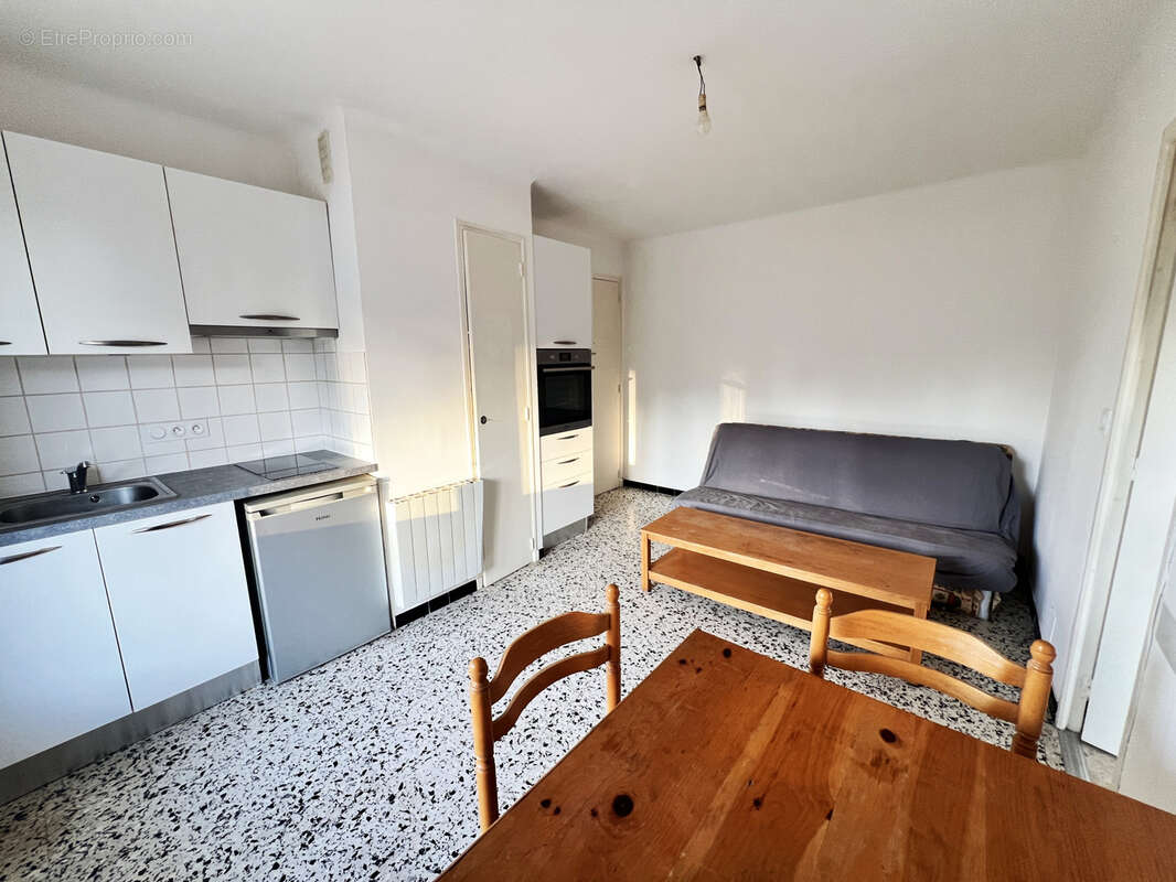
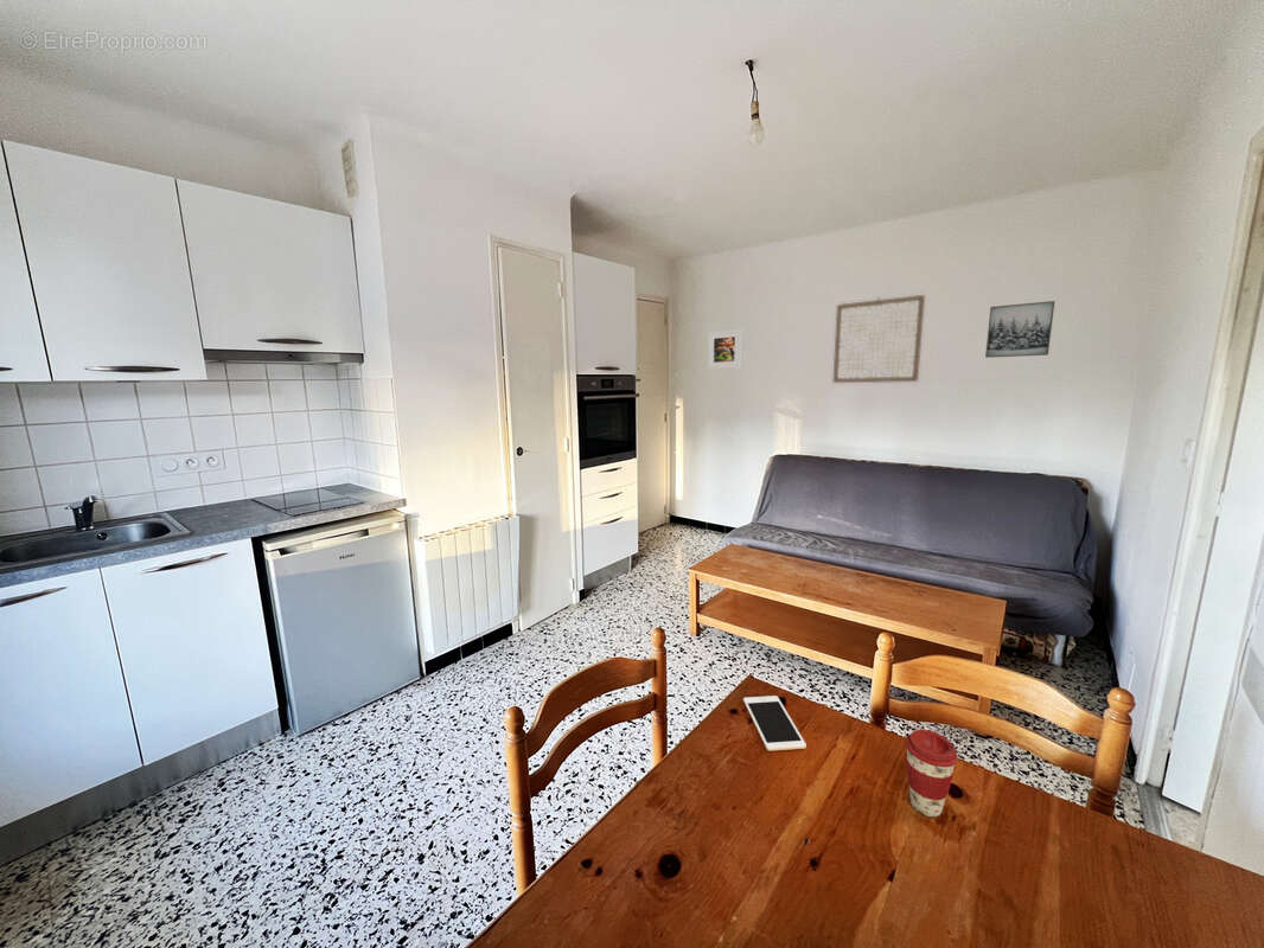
+ coffee cup [904,729,959,818]
+ wall art [984,300,1055,359]
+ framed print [707,328,743,371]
+ wall art [831,294,926,384]
+ cell phone [742,694,807,752]
